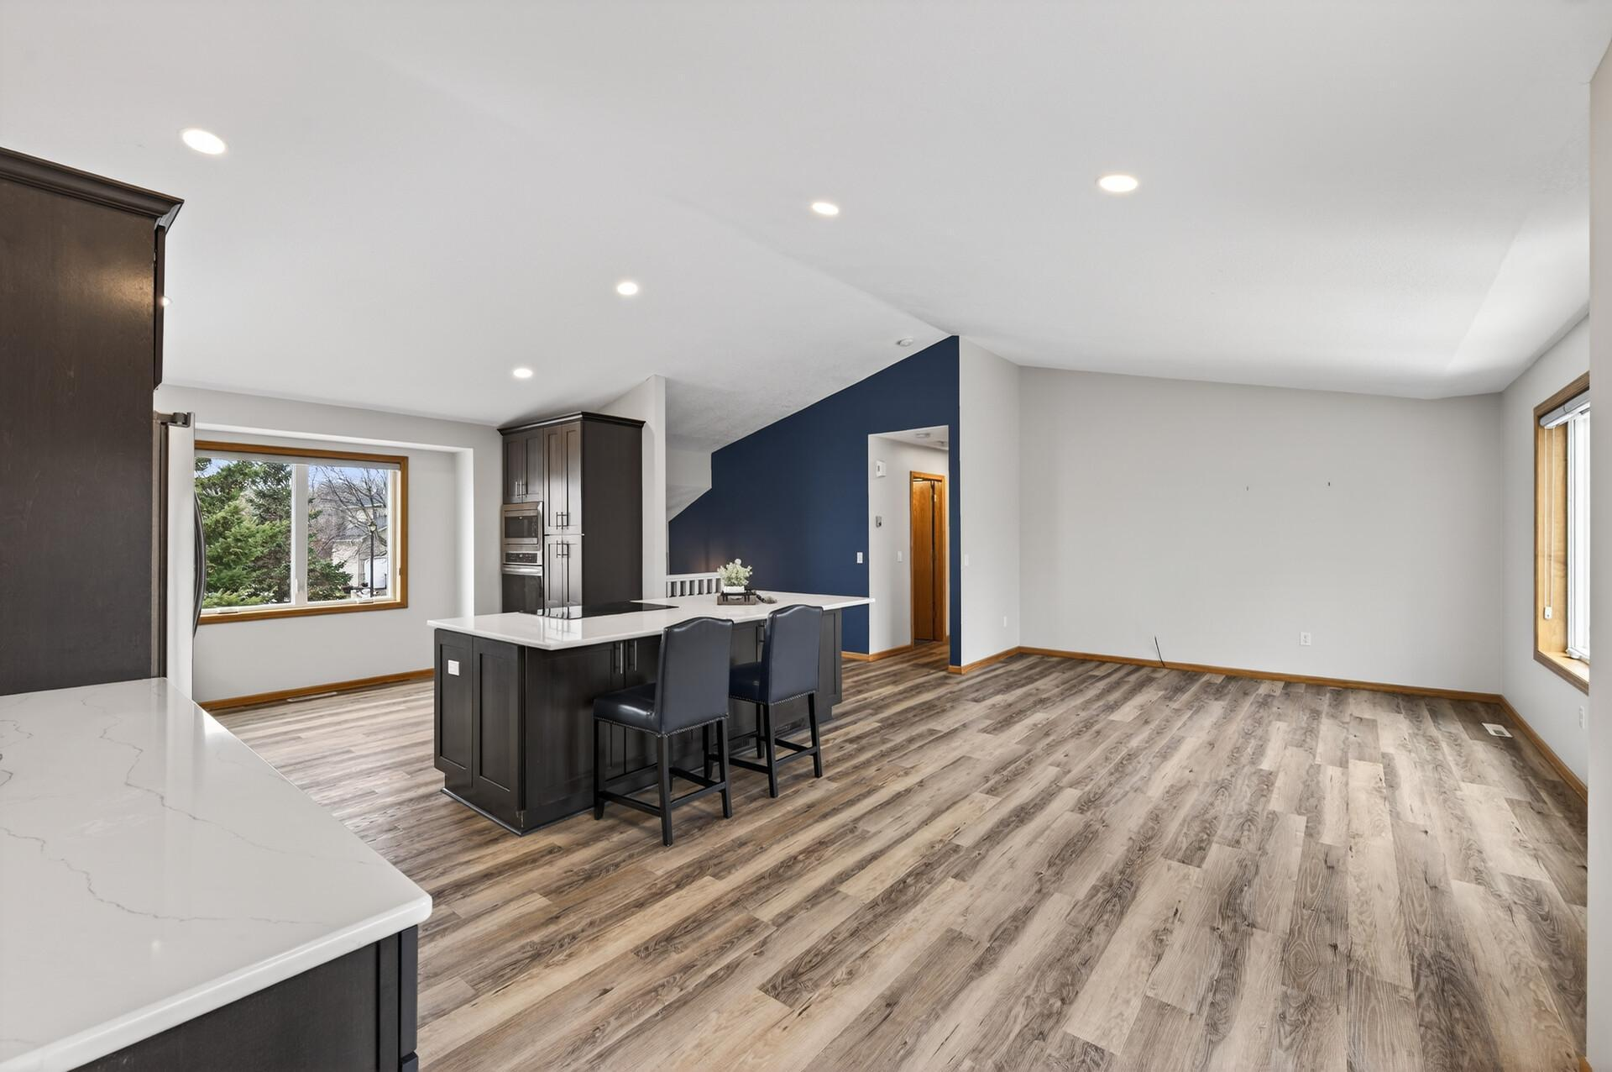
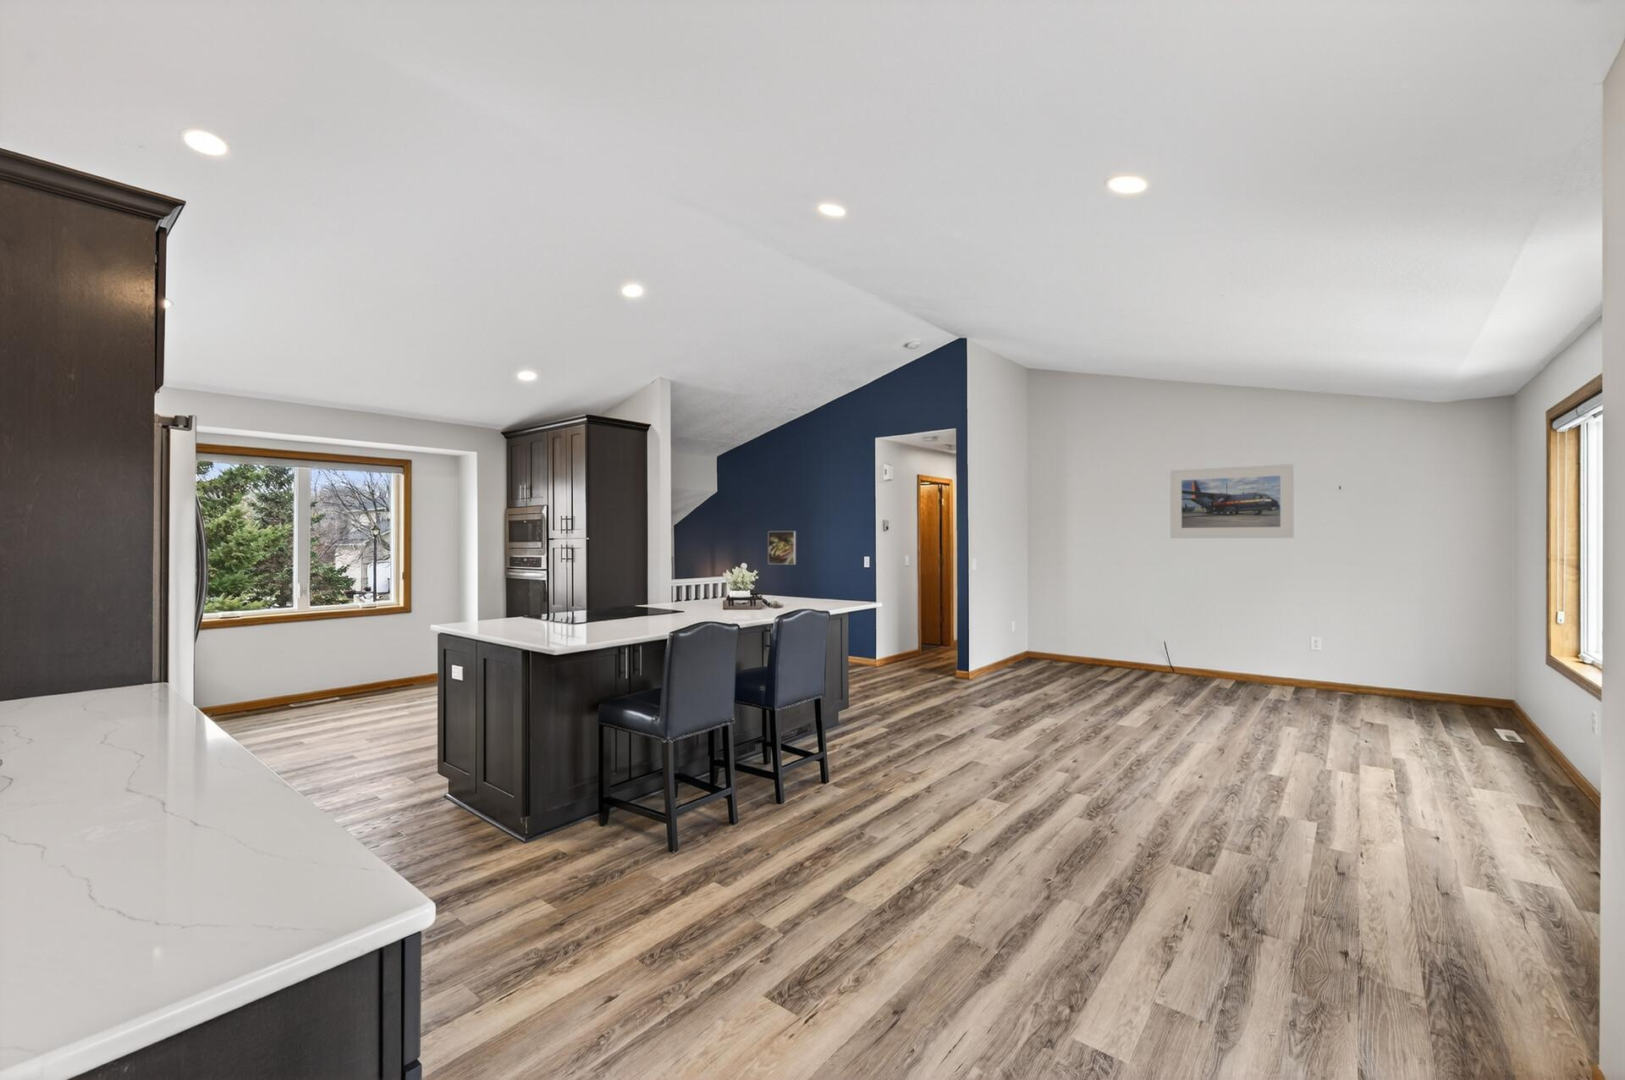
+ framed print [1169,463,1293,539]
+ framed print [768,530,797,565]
